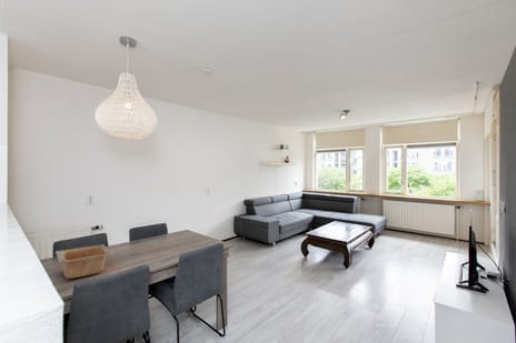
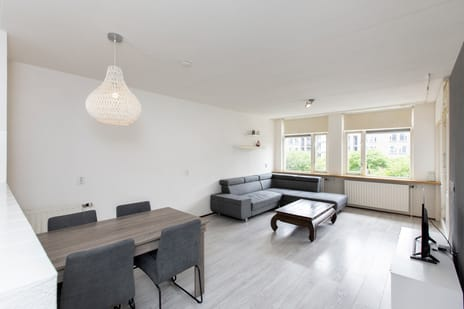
- serving bowl [54,243,113,280]
